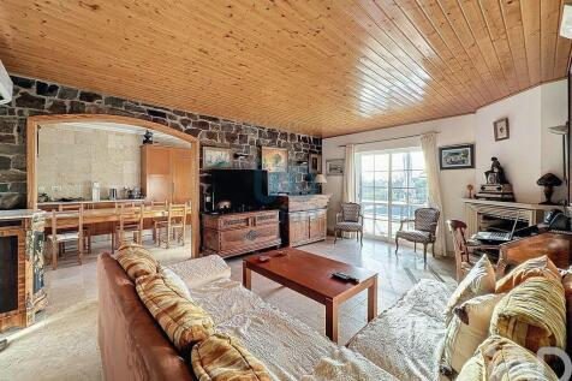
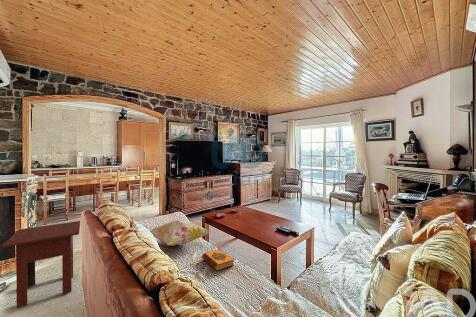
+ decorative pillow [149,219,211,247]
+ hardback book [201,248,235,272]
+ side table [2,220,81,309]
